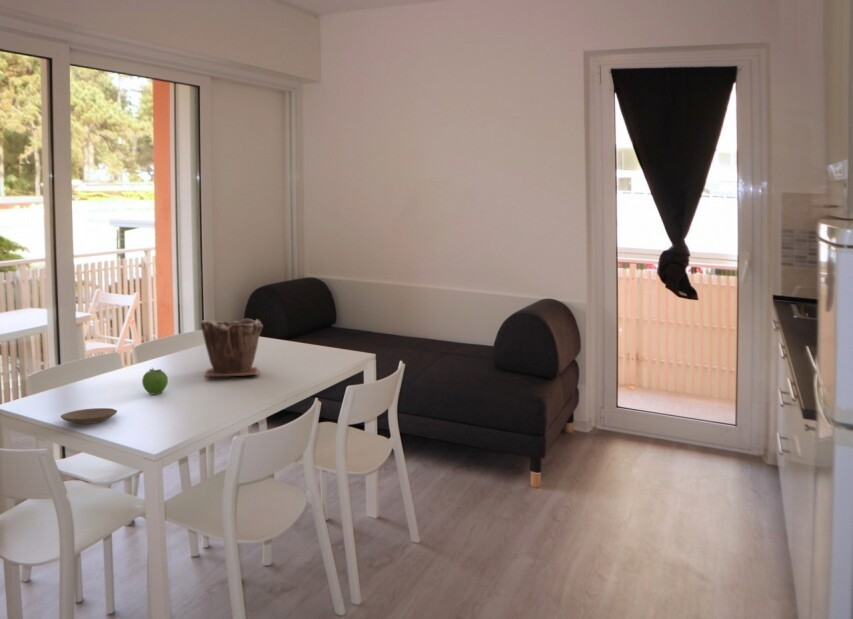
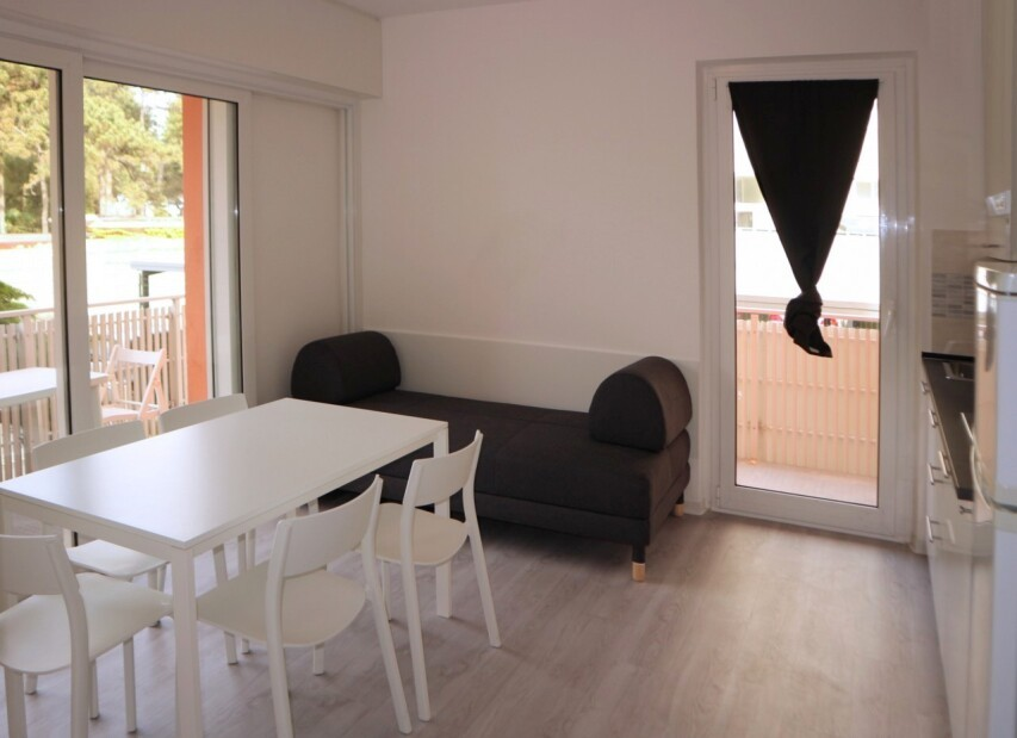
- fruit [141,367,169,395]
- plant pot [200,318,264,378]
- plate [60,407,118,425]
